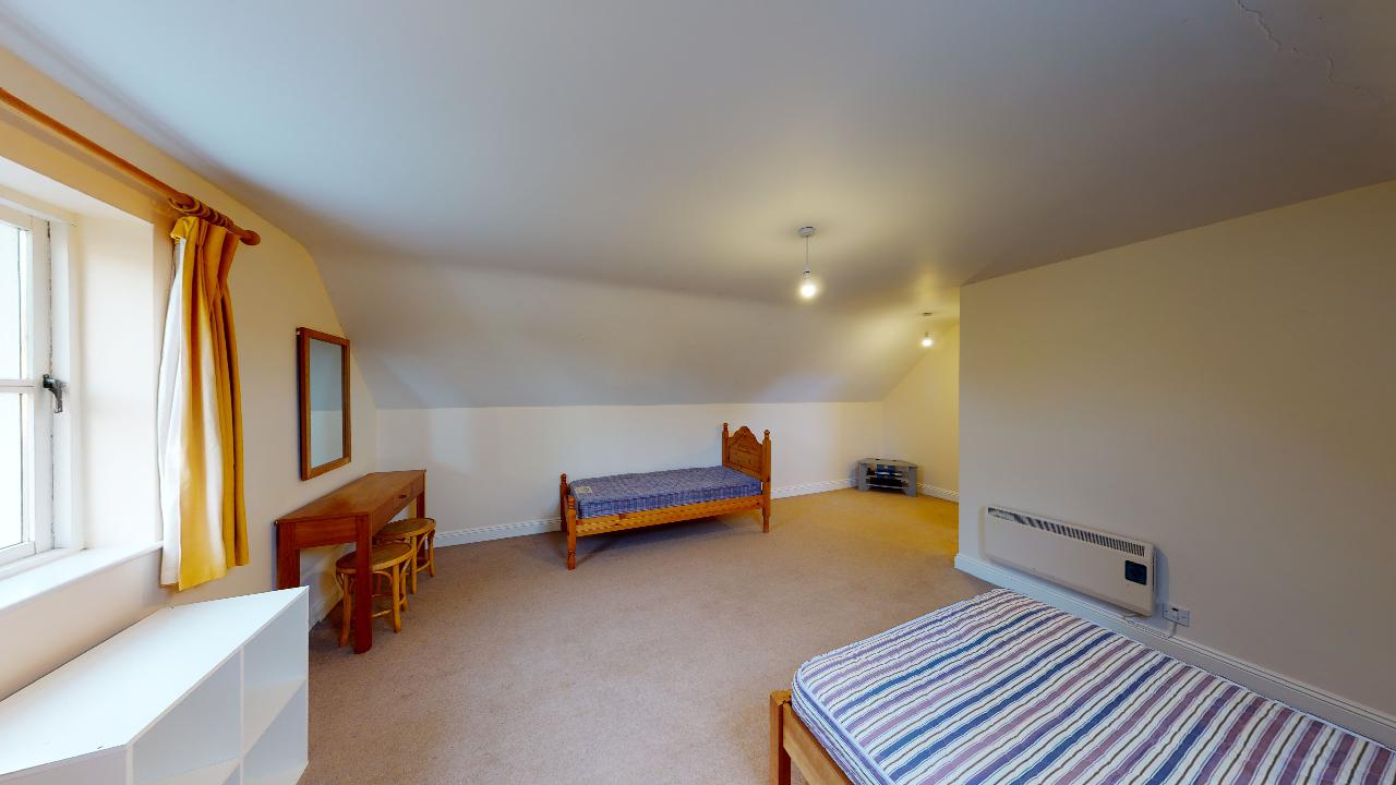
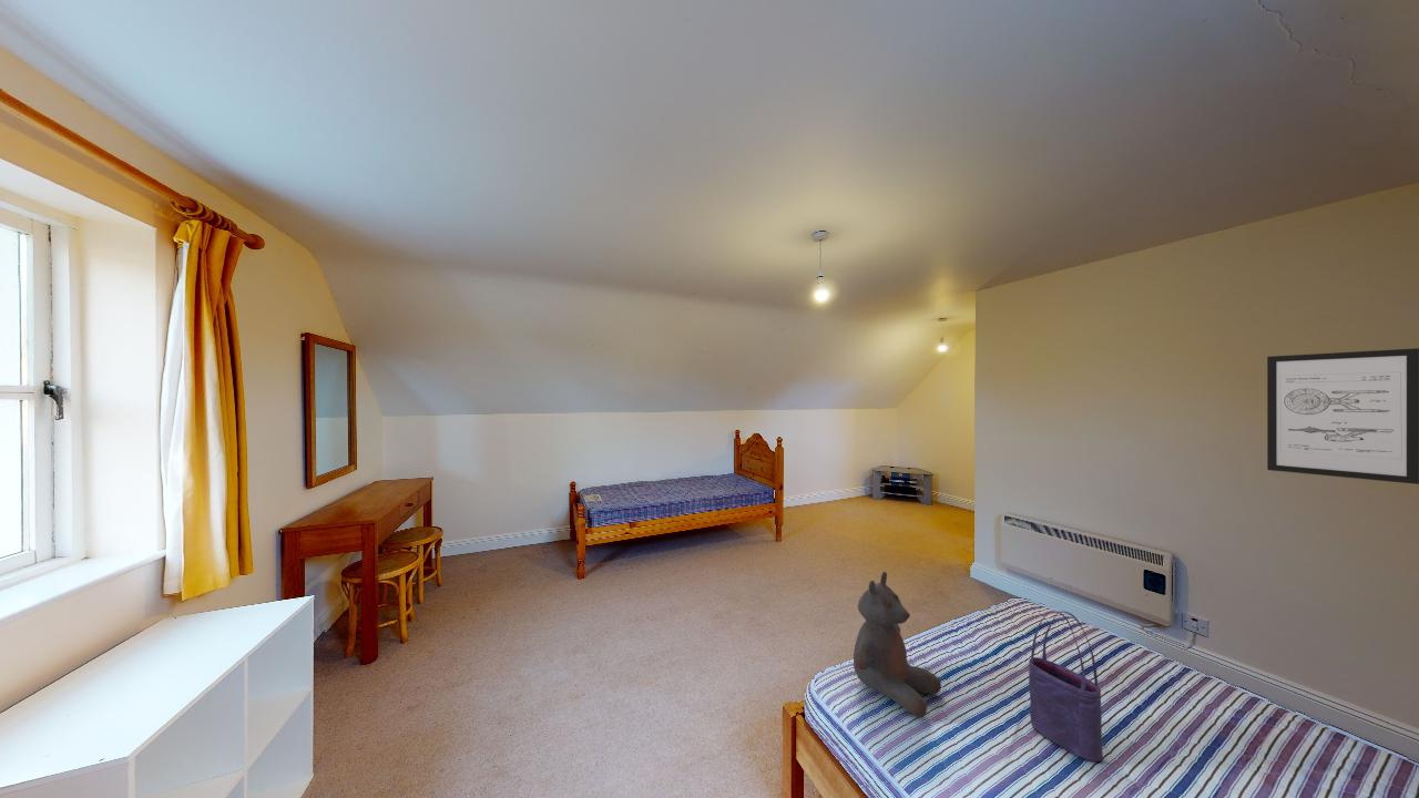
+ teddy bear [853,571,942,718]
+ wall art [1266,347,1419,485]
+ tote bag [1028,610,1104,763]
